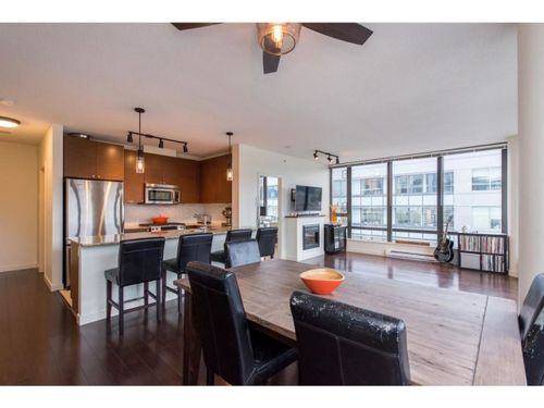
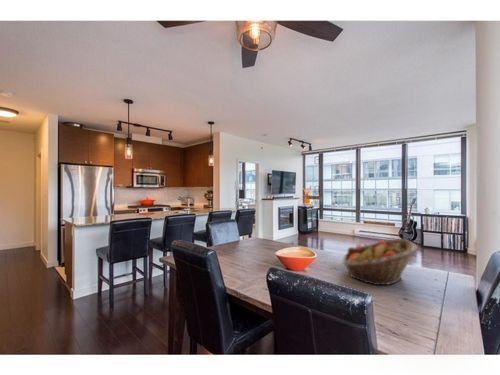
+ fruit basket [342,238,419,286]
